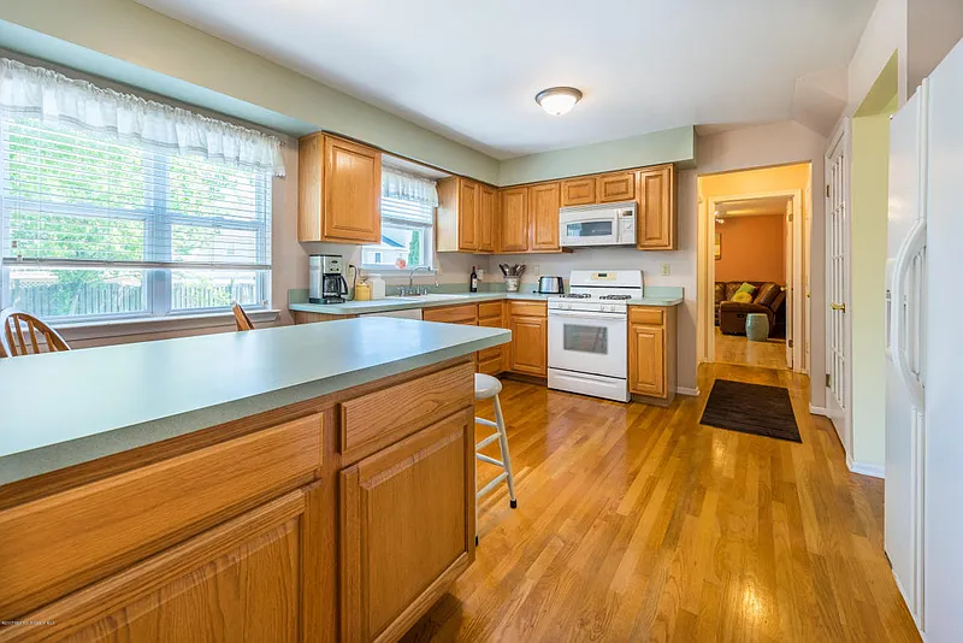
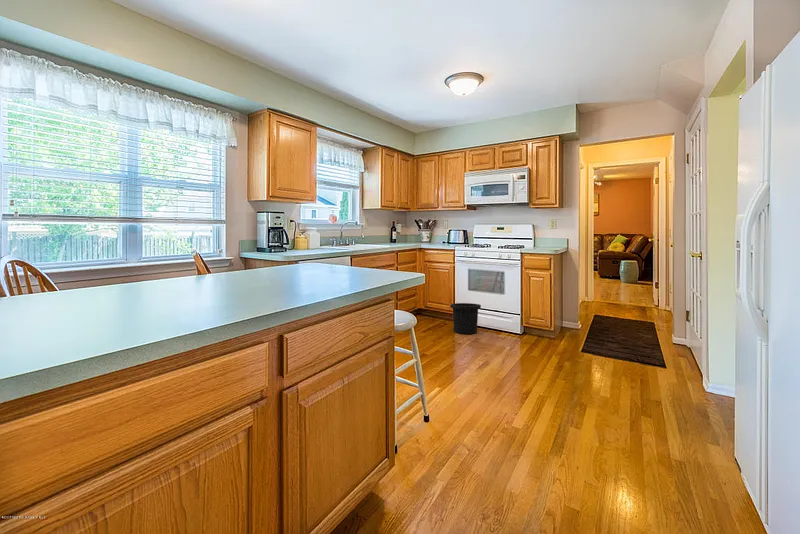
+ trash can [449,302,482,335]
